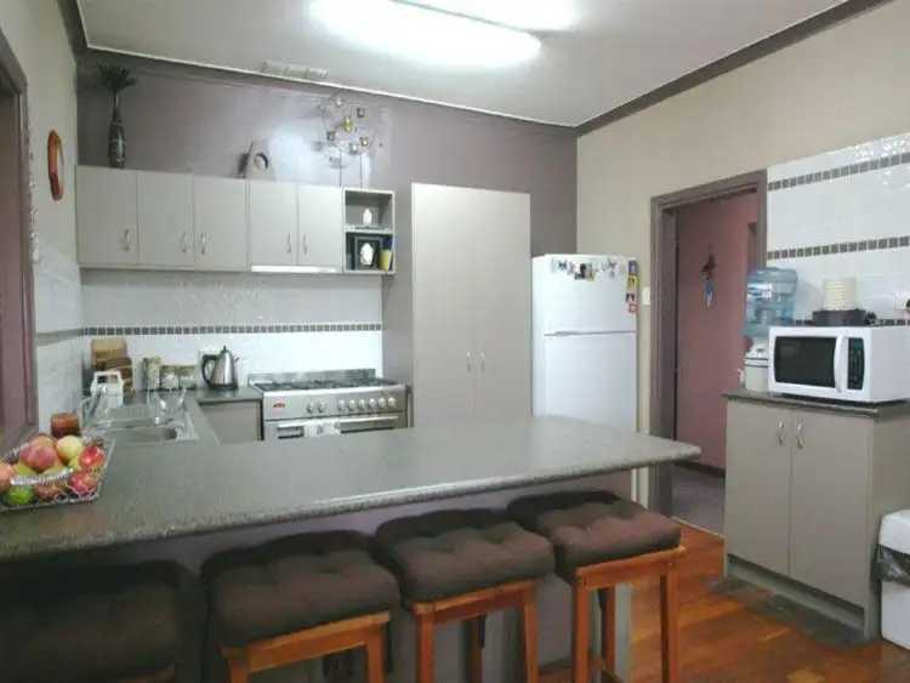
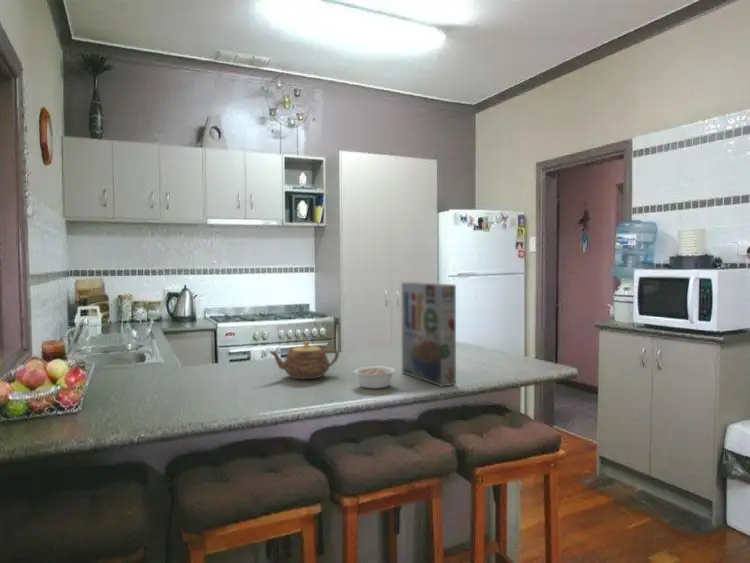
+ legume [353,366,402,389]
+ teapot [267,340,340,380]
+ cereal box [401,281,457,388]
